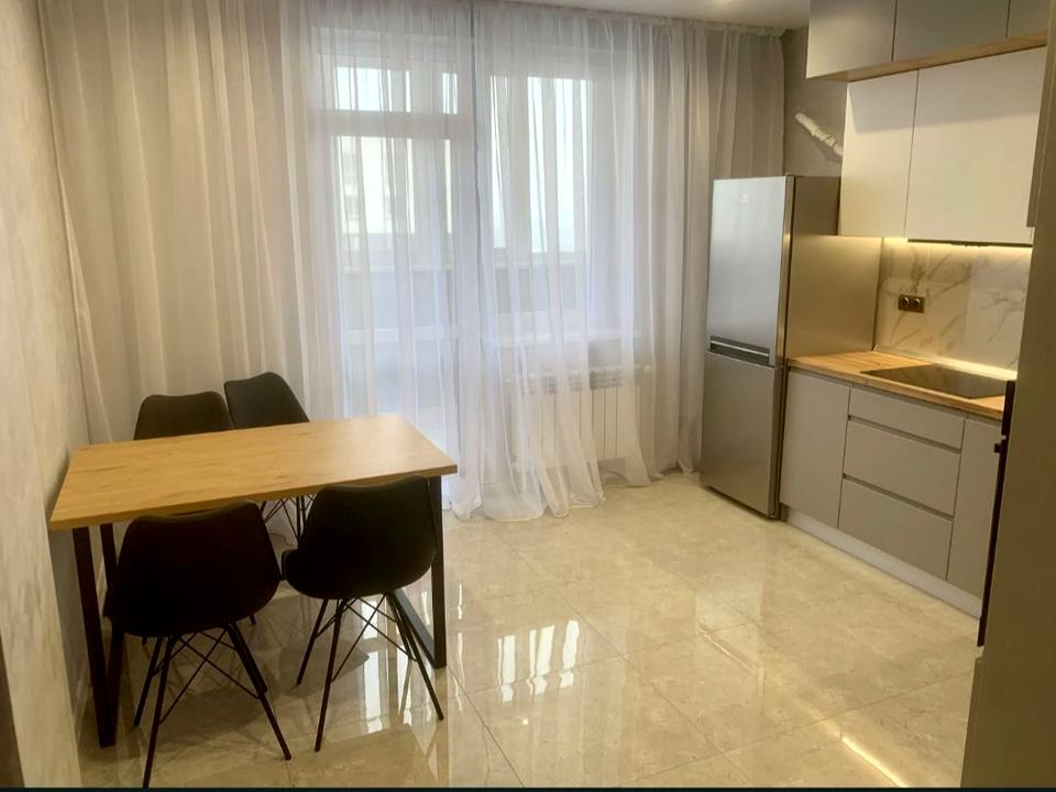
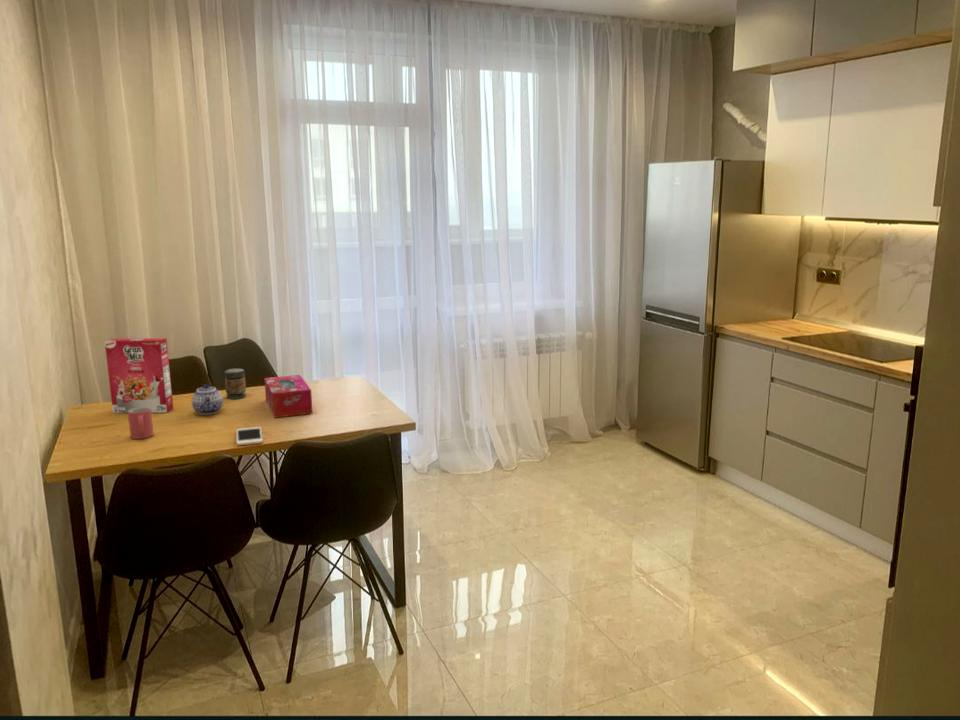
+ mug [127,407,155,440]
+ cell phone [236,426,264,447]
+ teapot [191,383,224,416]
+ jar [224,368,247,400]
+ cereal box [104,337,174,414]
+ tissue box [263,374,313,419]
